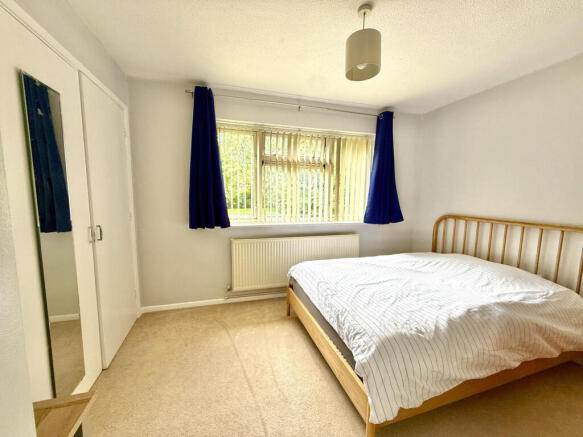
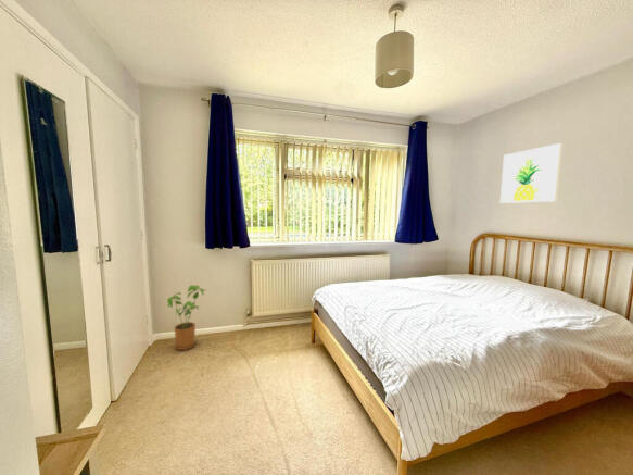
+ house plant [166,284,205,351]
+ wall art [499,142,564,204]
